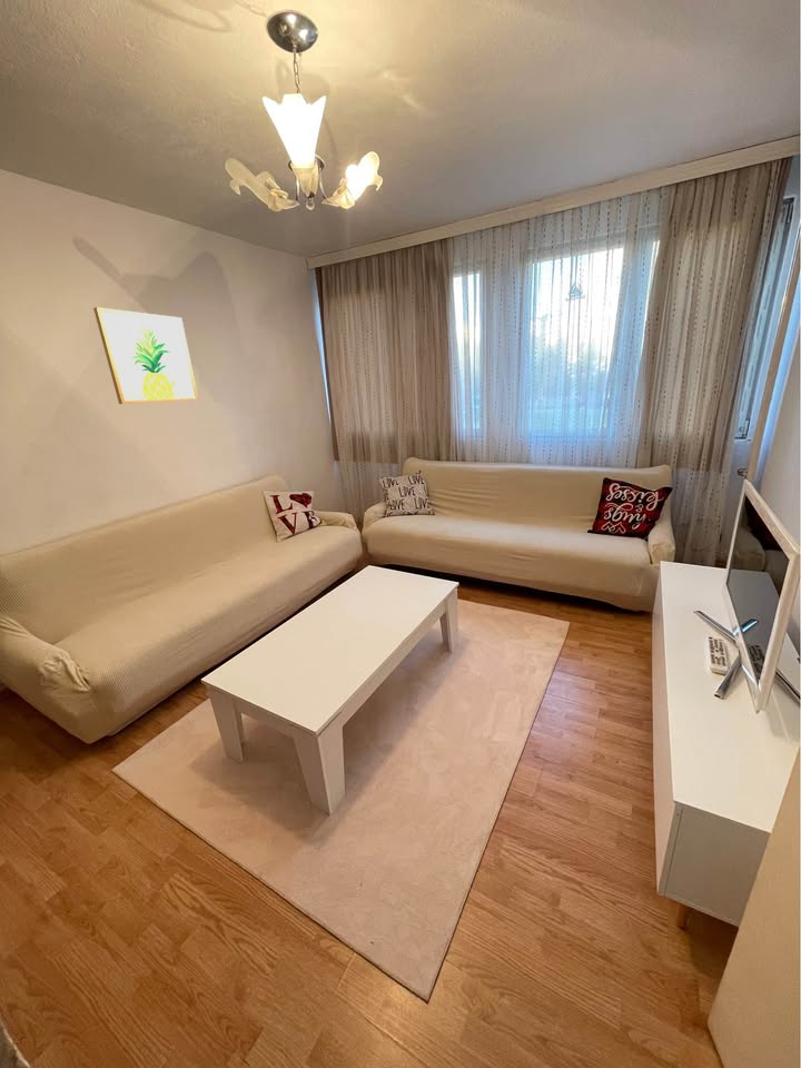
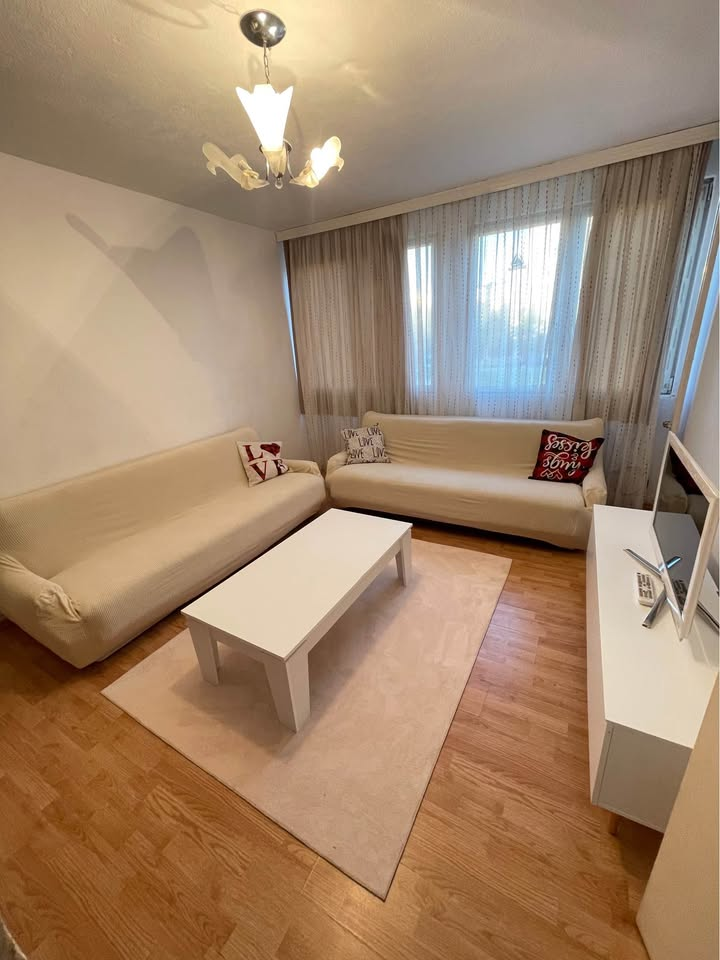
- wall art [92,306,199,405]
